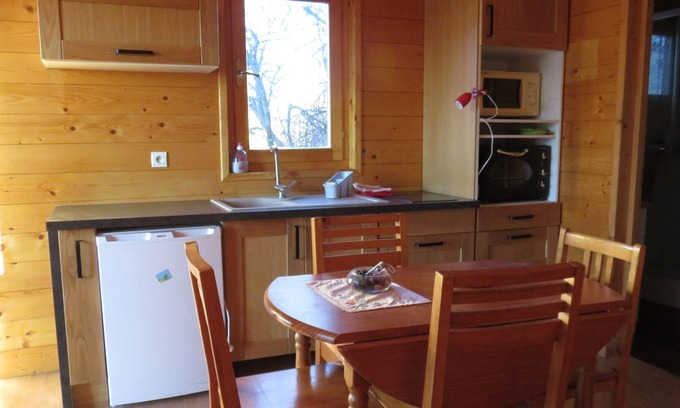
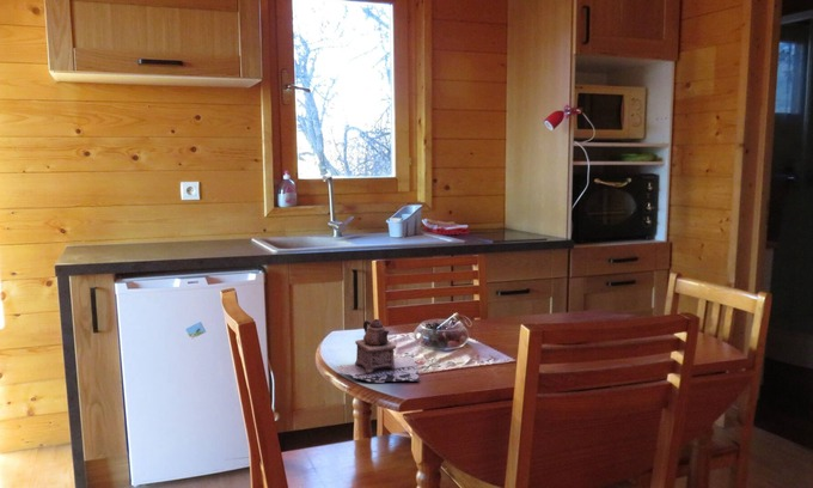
+ teapot [336,318,421,384]
